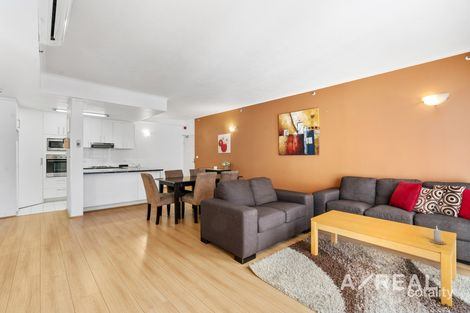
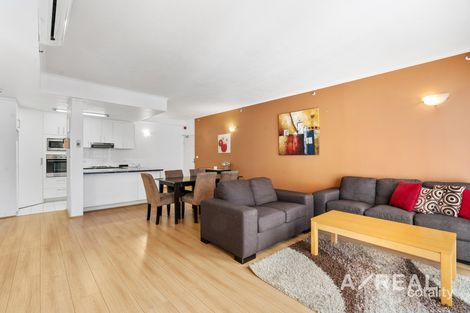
- candle [429,225,447,245]
